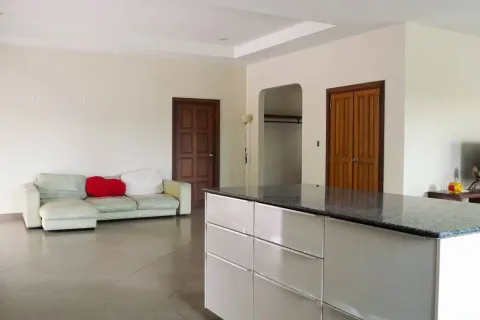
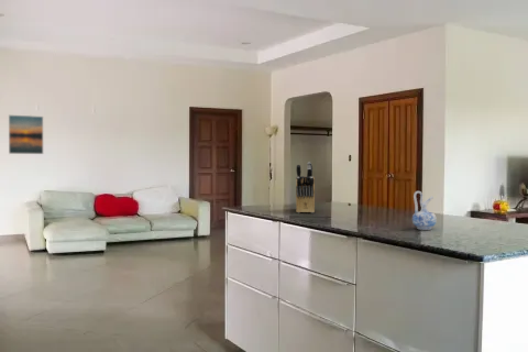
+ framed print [8,114,44,155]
+ knife block [295,161,316,213]
+ ceramic pitcher [411,190,438,231]
